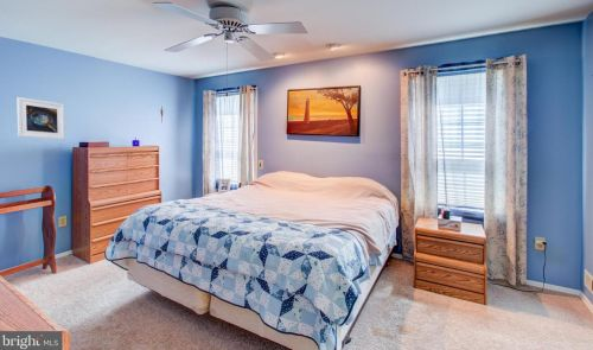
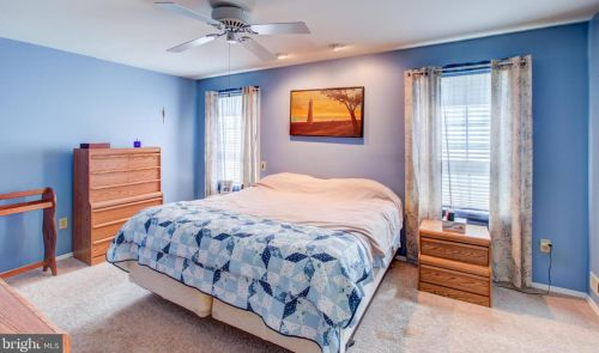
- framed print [15,96,66,141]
